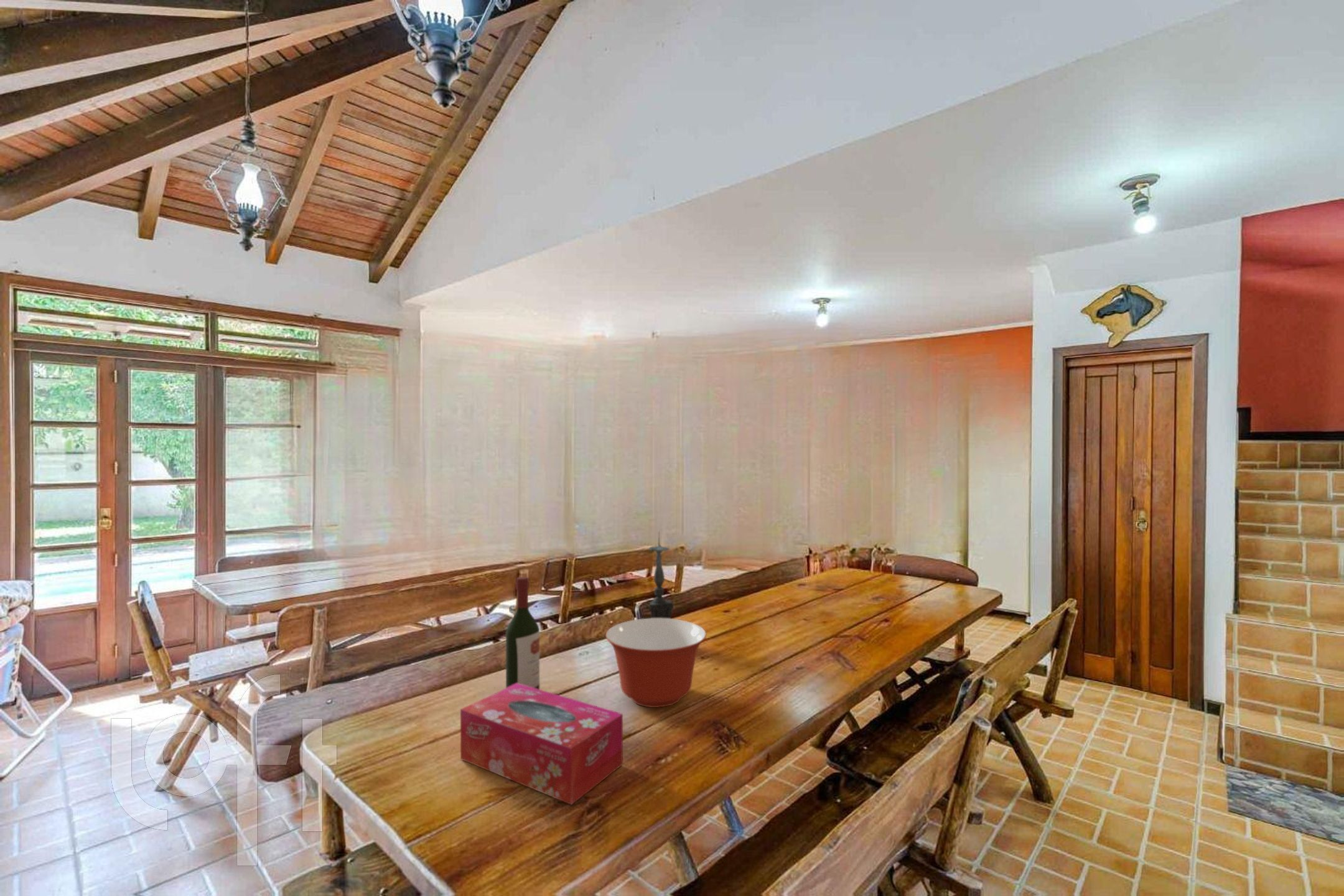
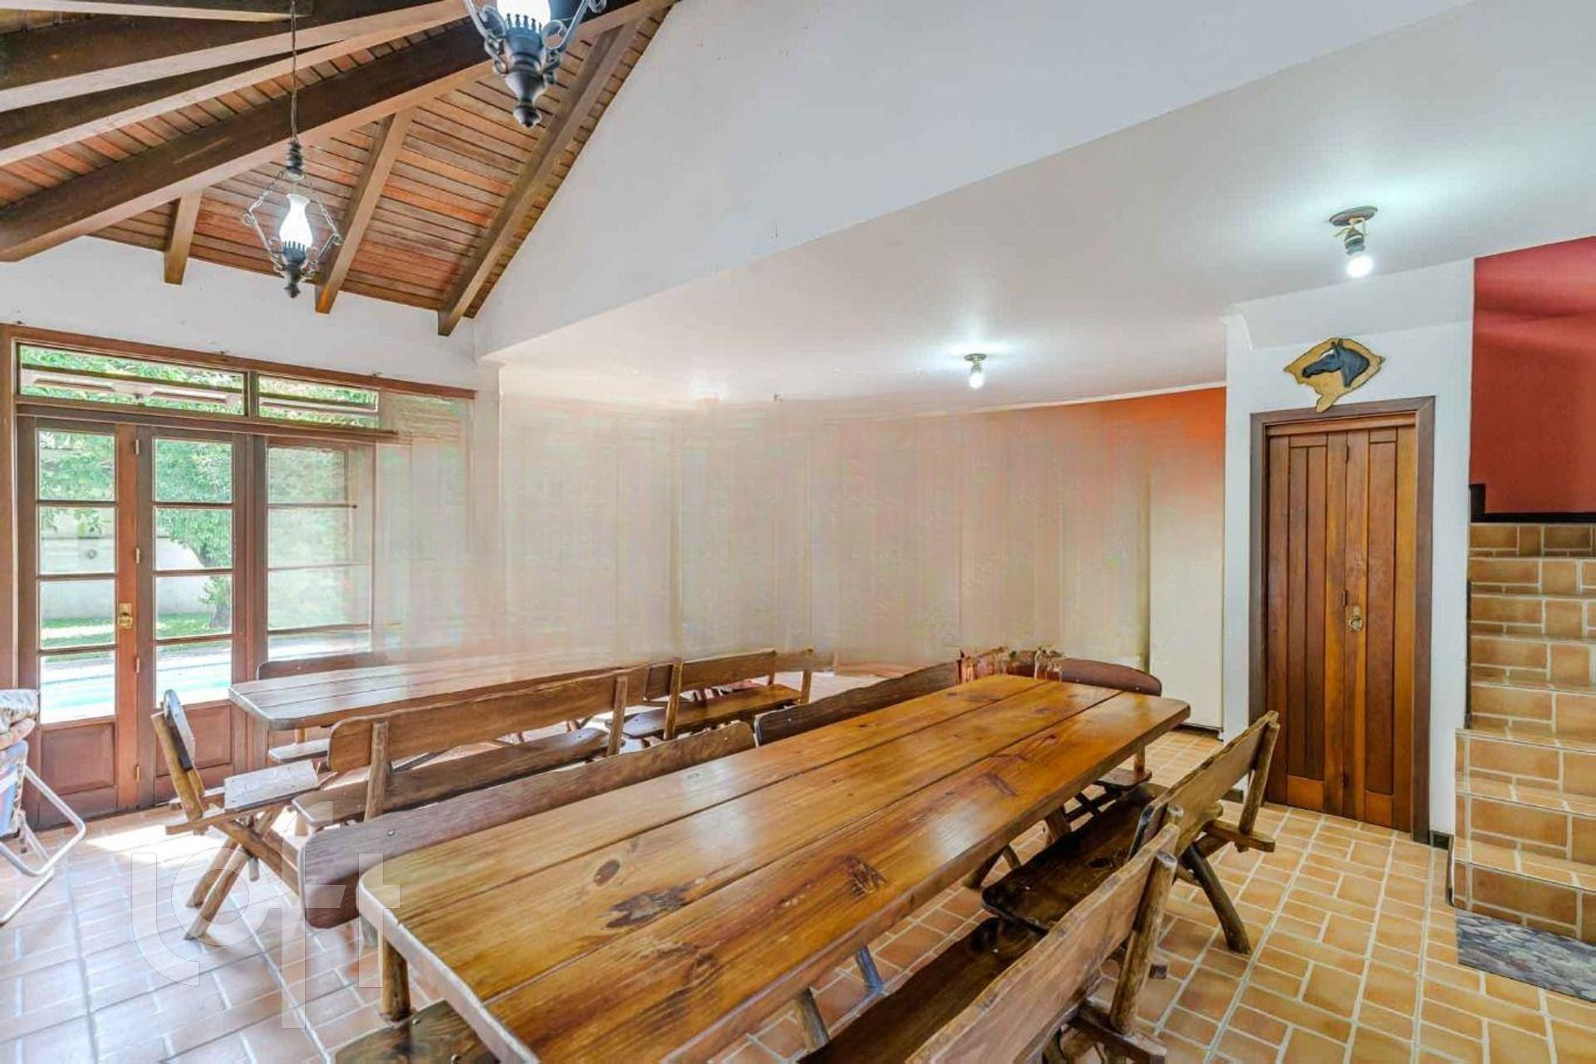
- mixing bowl [605,618,707,708]
- tissue box [460,683,623,805]
- wine bottle [505,576,540,689]
- candle holder [648,531,674,618]
